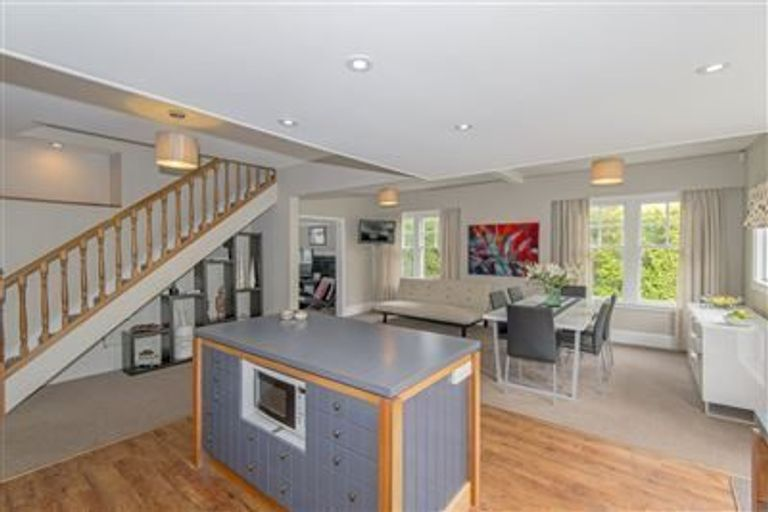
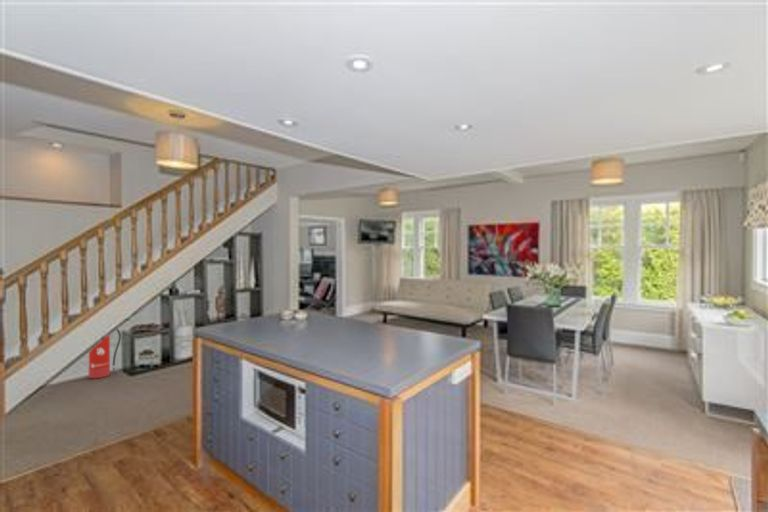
+ fire extinguisher [88,328,122,380]
